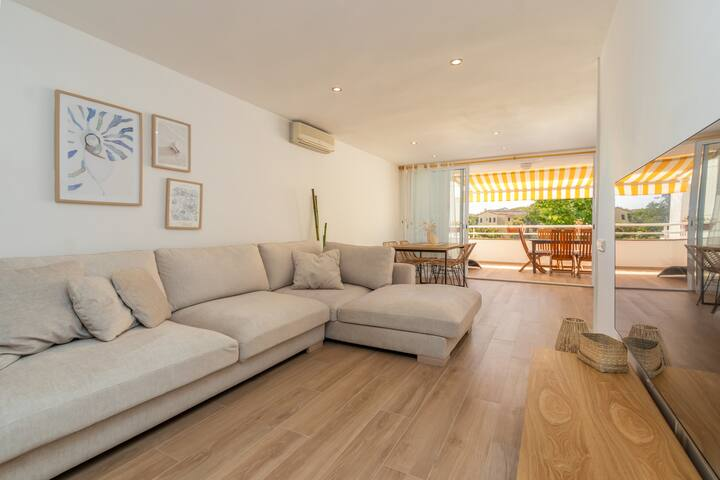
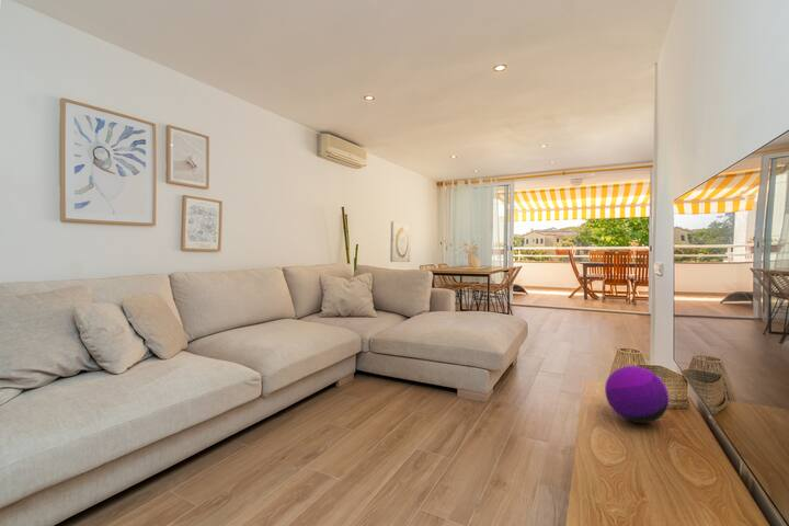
+ wall art [389,220,412,263]
+ decorative orb [604,365,671,424]
